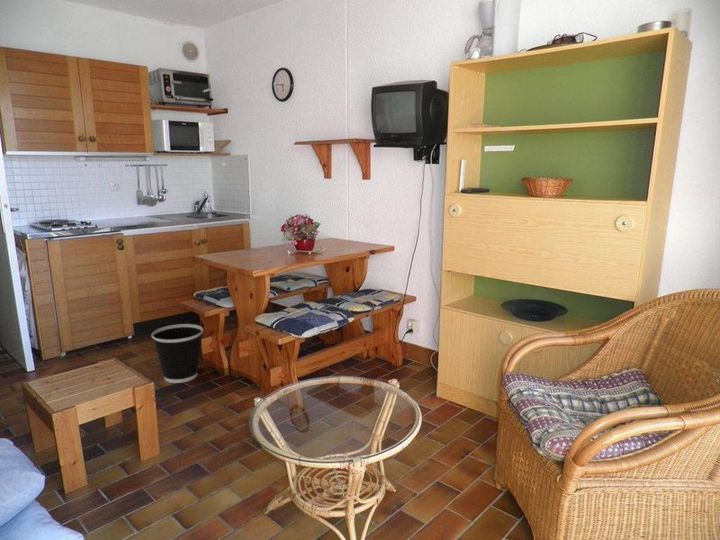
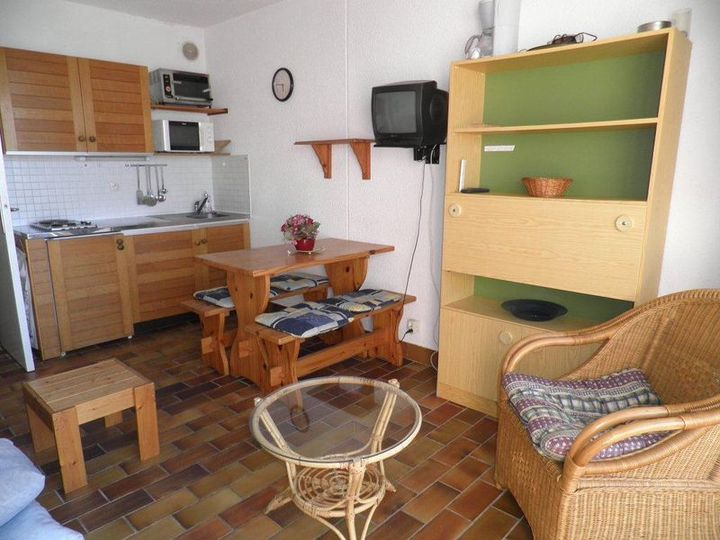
- wastebasket [151,323,204,384]
